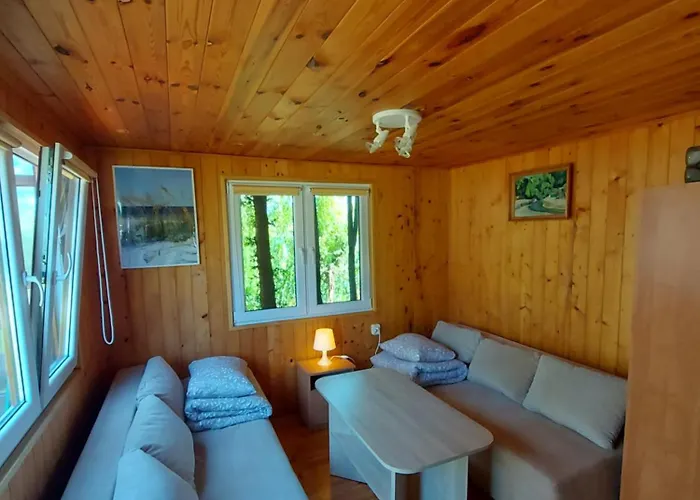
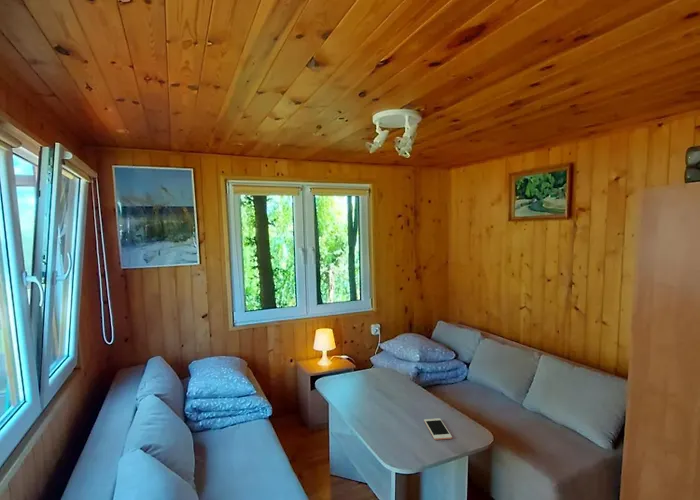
+ cell phone [423,417,453,441]
